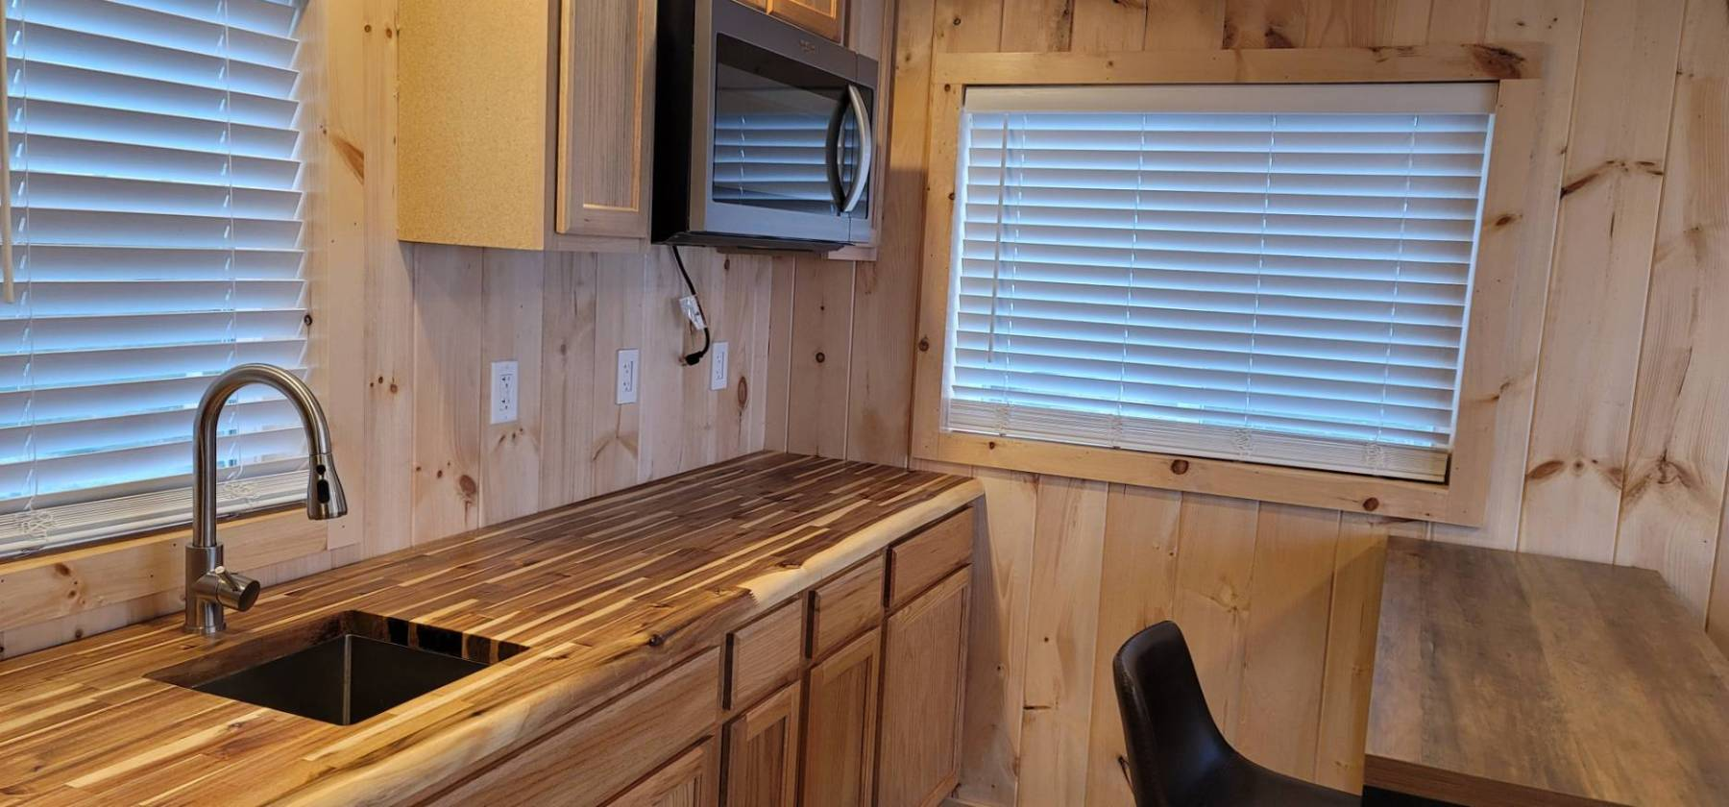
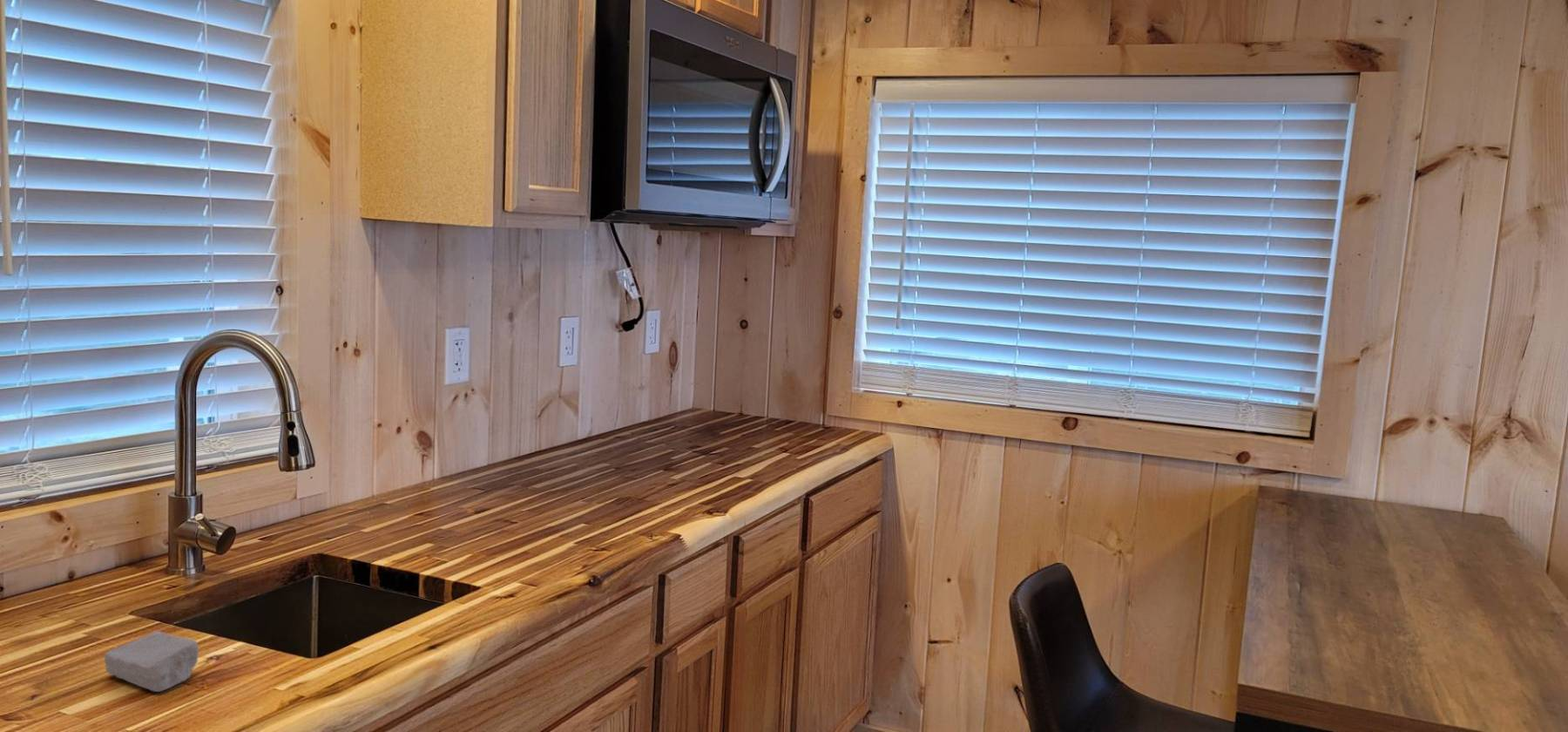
+ soap bar [104,630,199,693]
